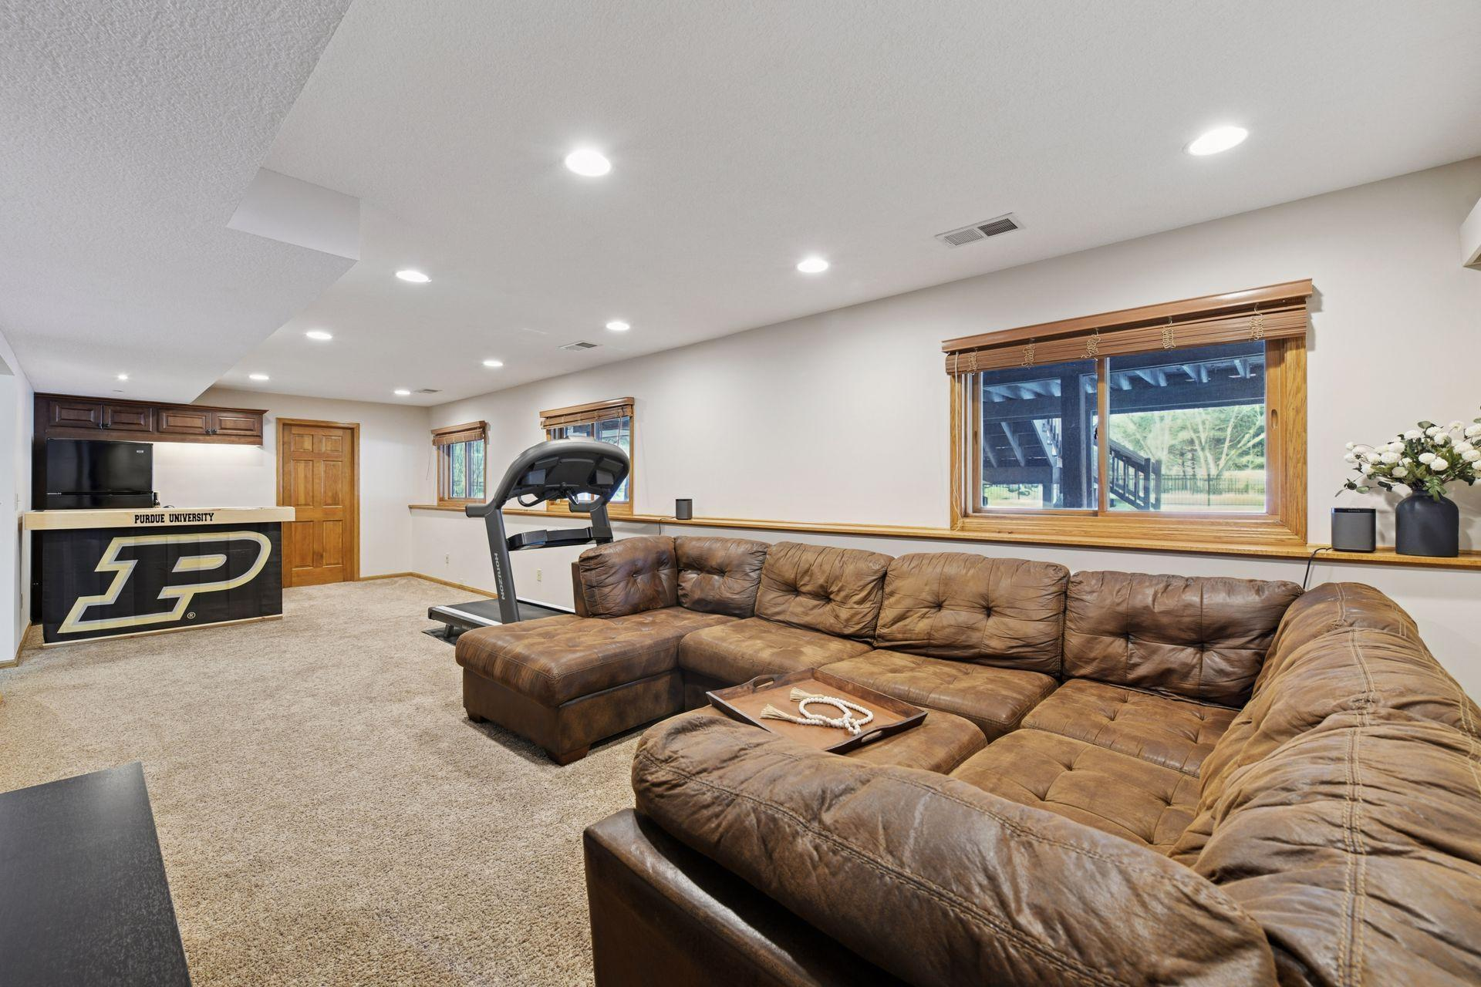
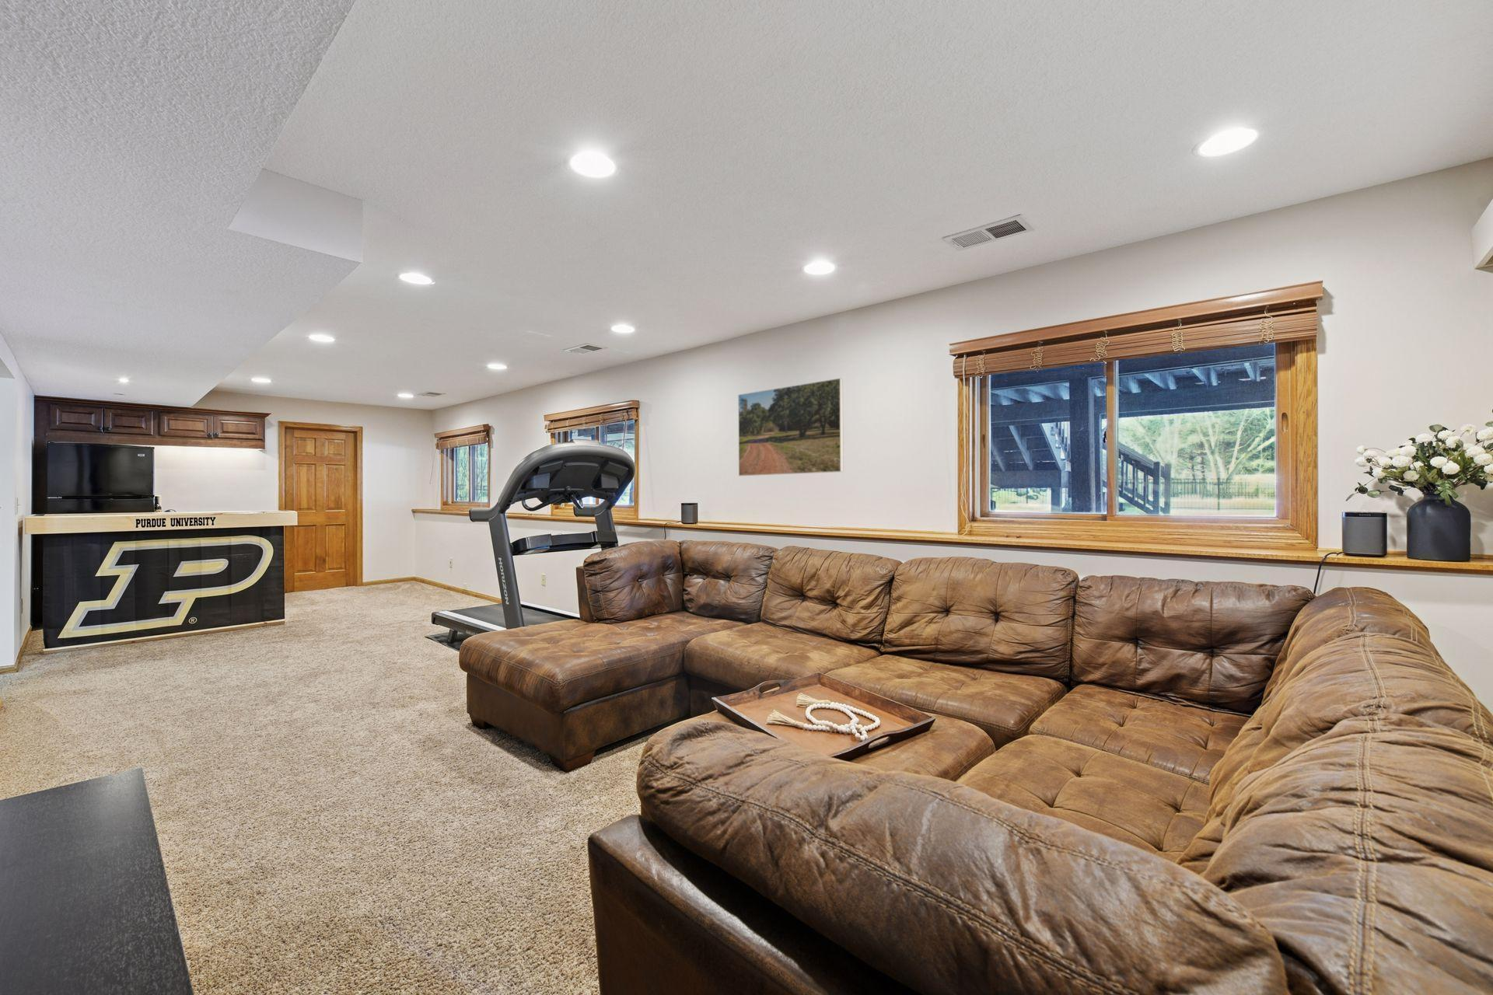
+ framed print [738,376,844,476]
